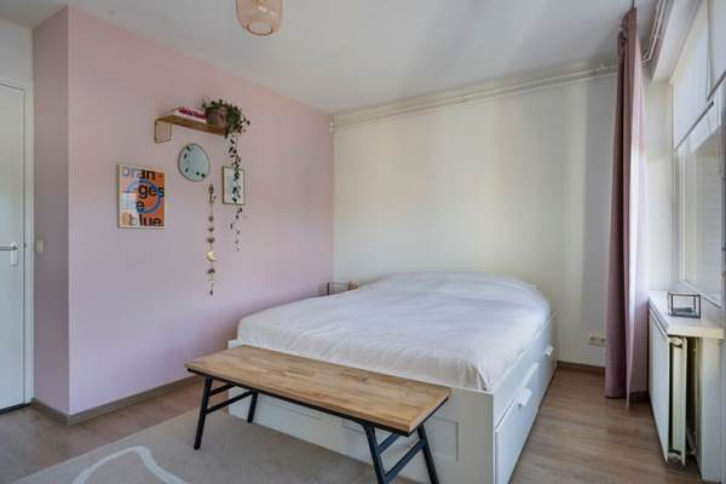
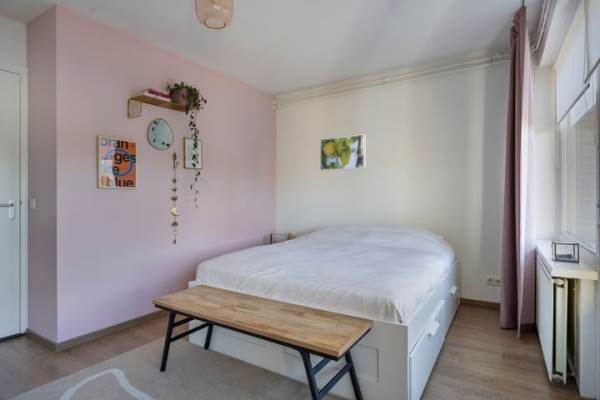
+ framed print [319,134,366,171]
